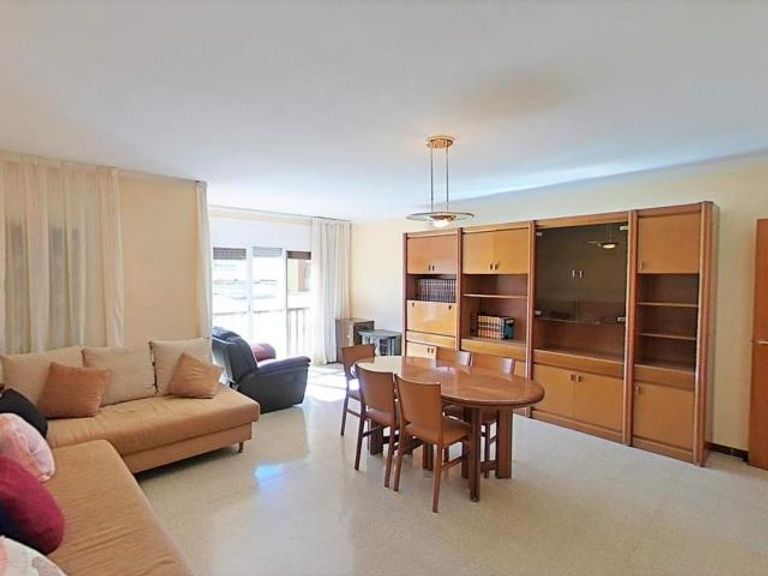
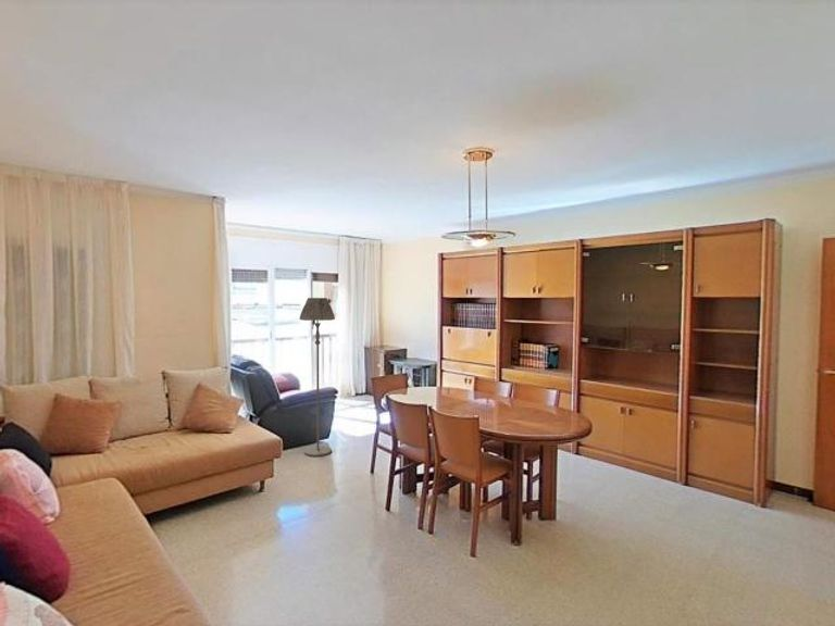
+ floor lamp [299,297,336,458]
